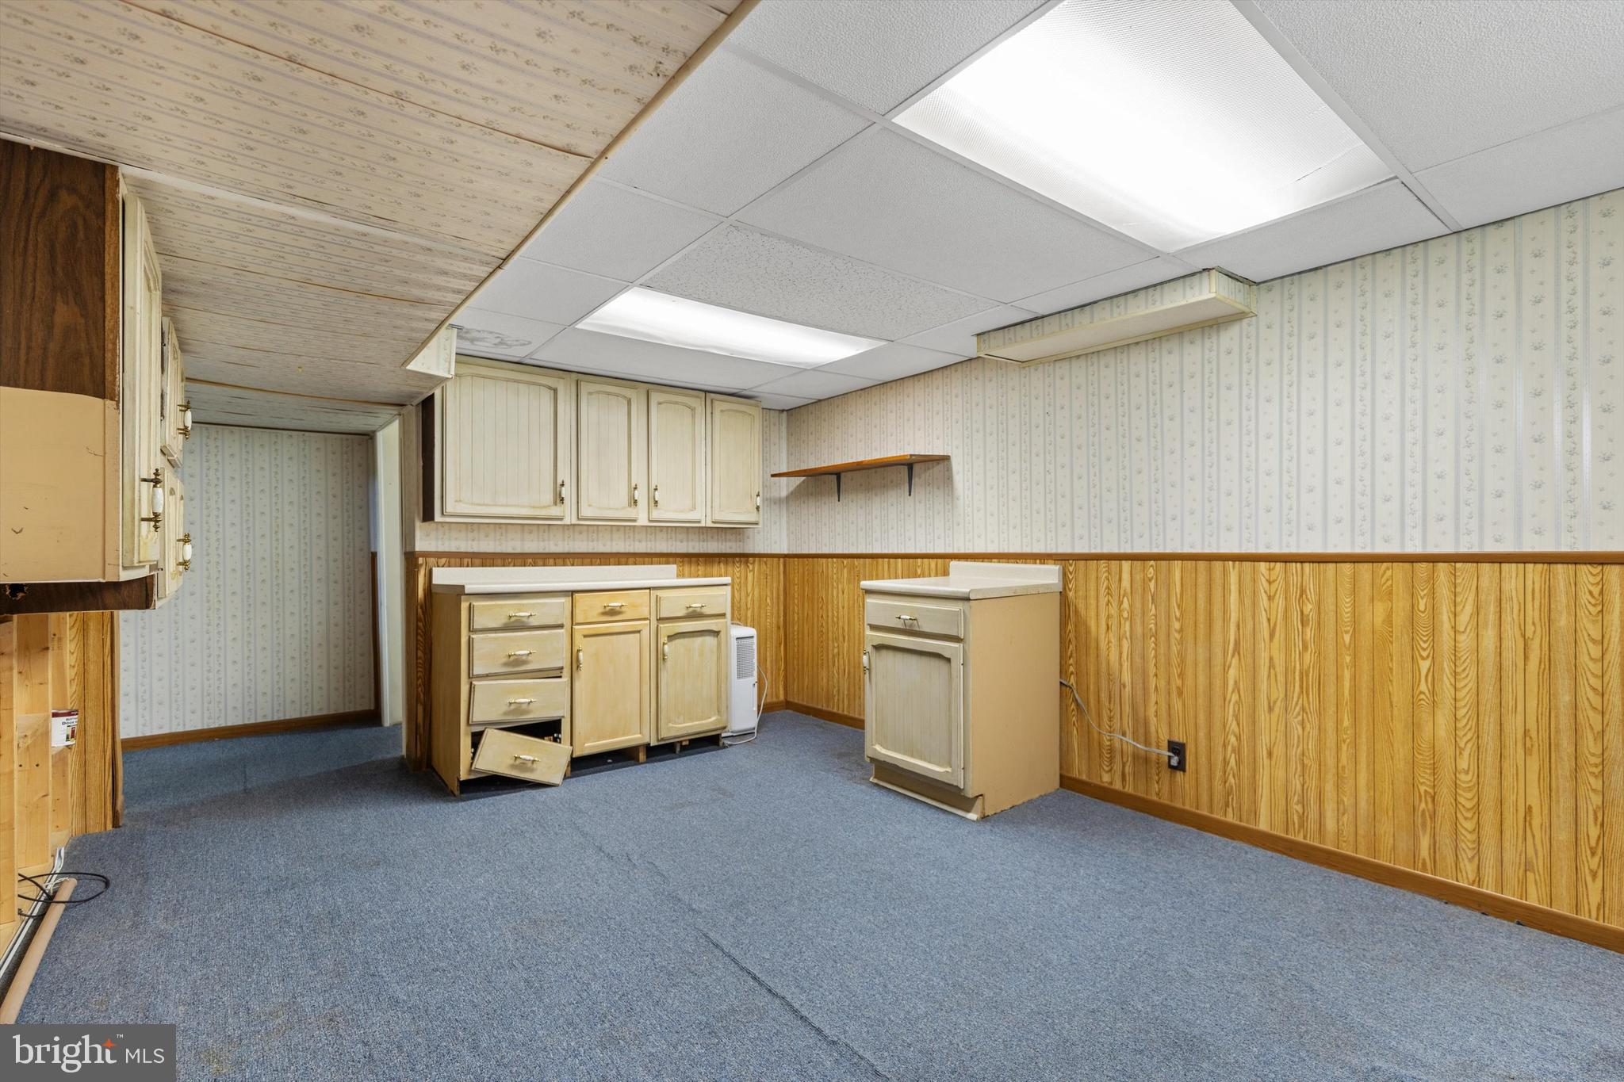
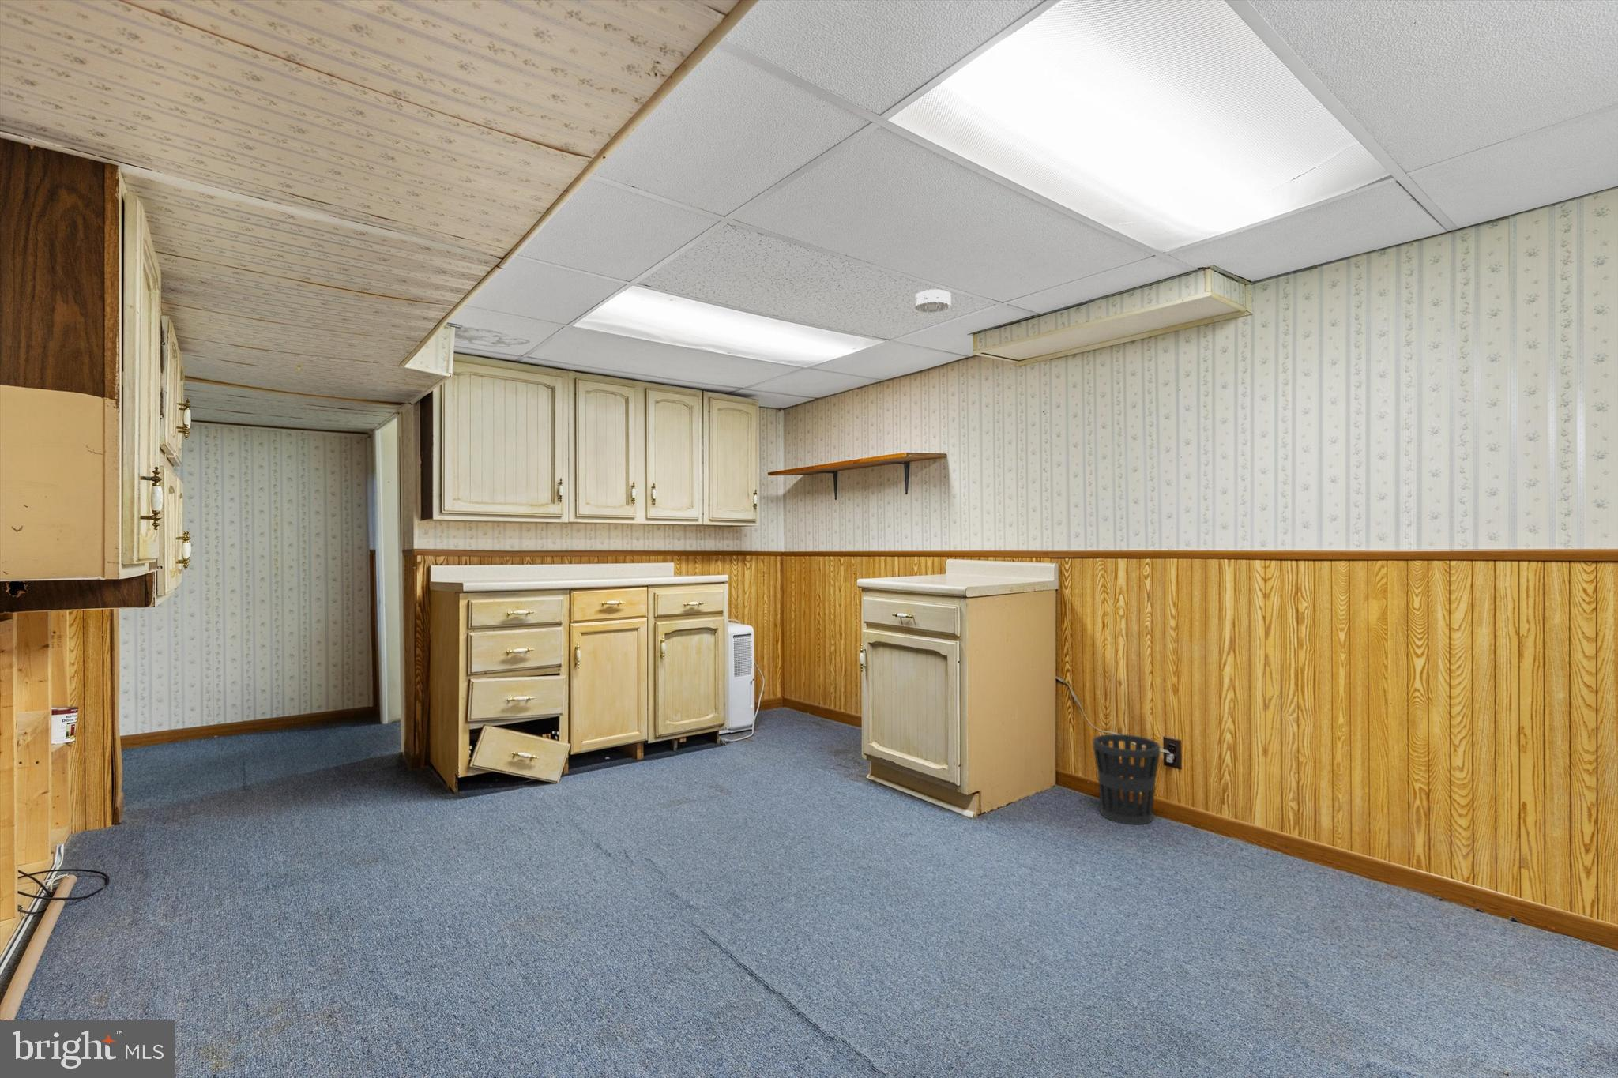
+ smoke detector [914,289,952,314]
+ wastebasket [1092,734,1161,825]
